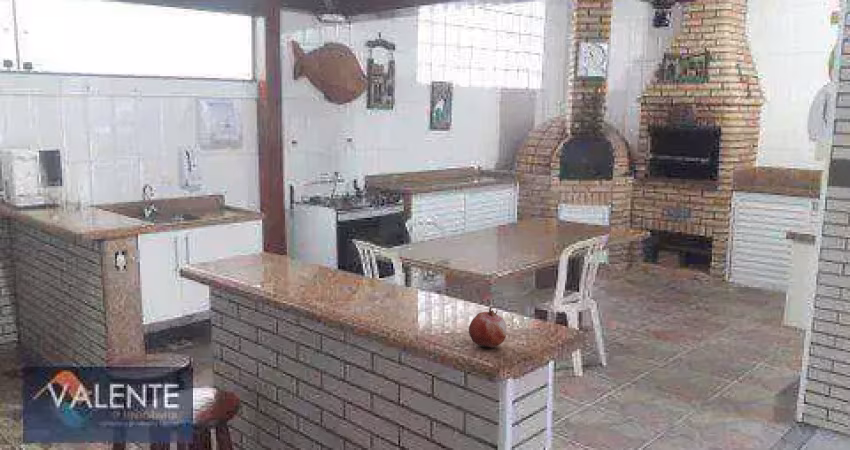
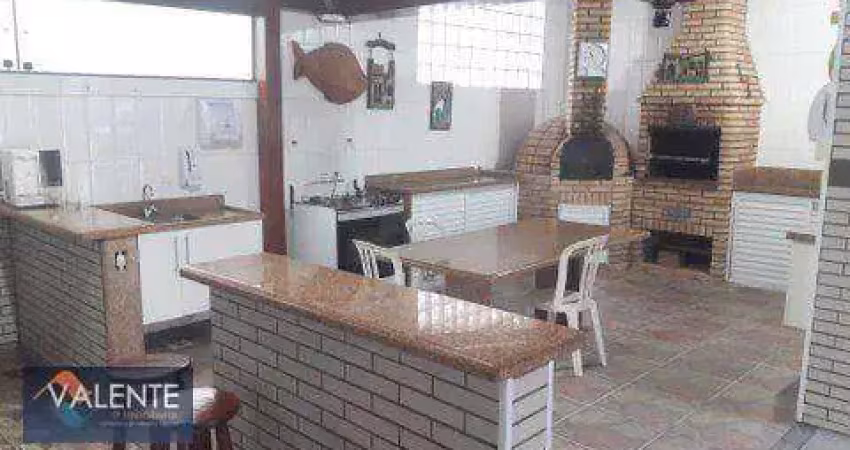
- fruit [468,306,507,349]
